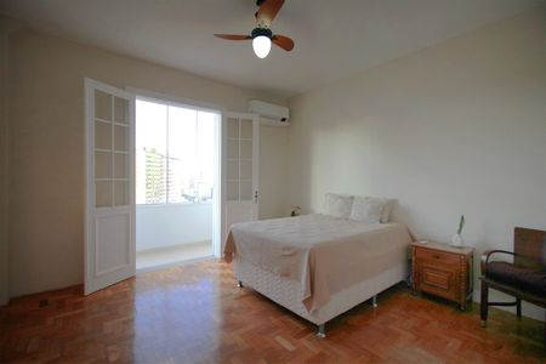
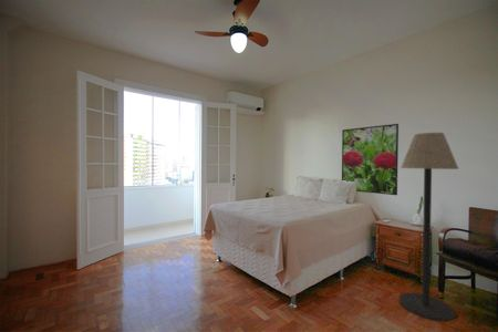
+ floor lamp [398,132,460,322]
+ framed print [341,123,400,196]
